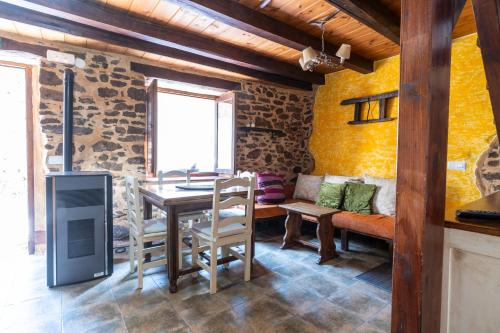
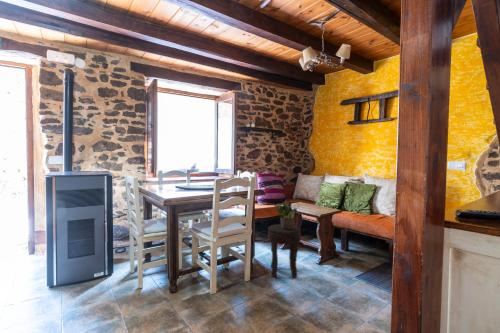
+ potted plant [273,198,300,229]
+ side table [267,223,302,279]
